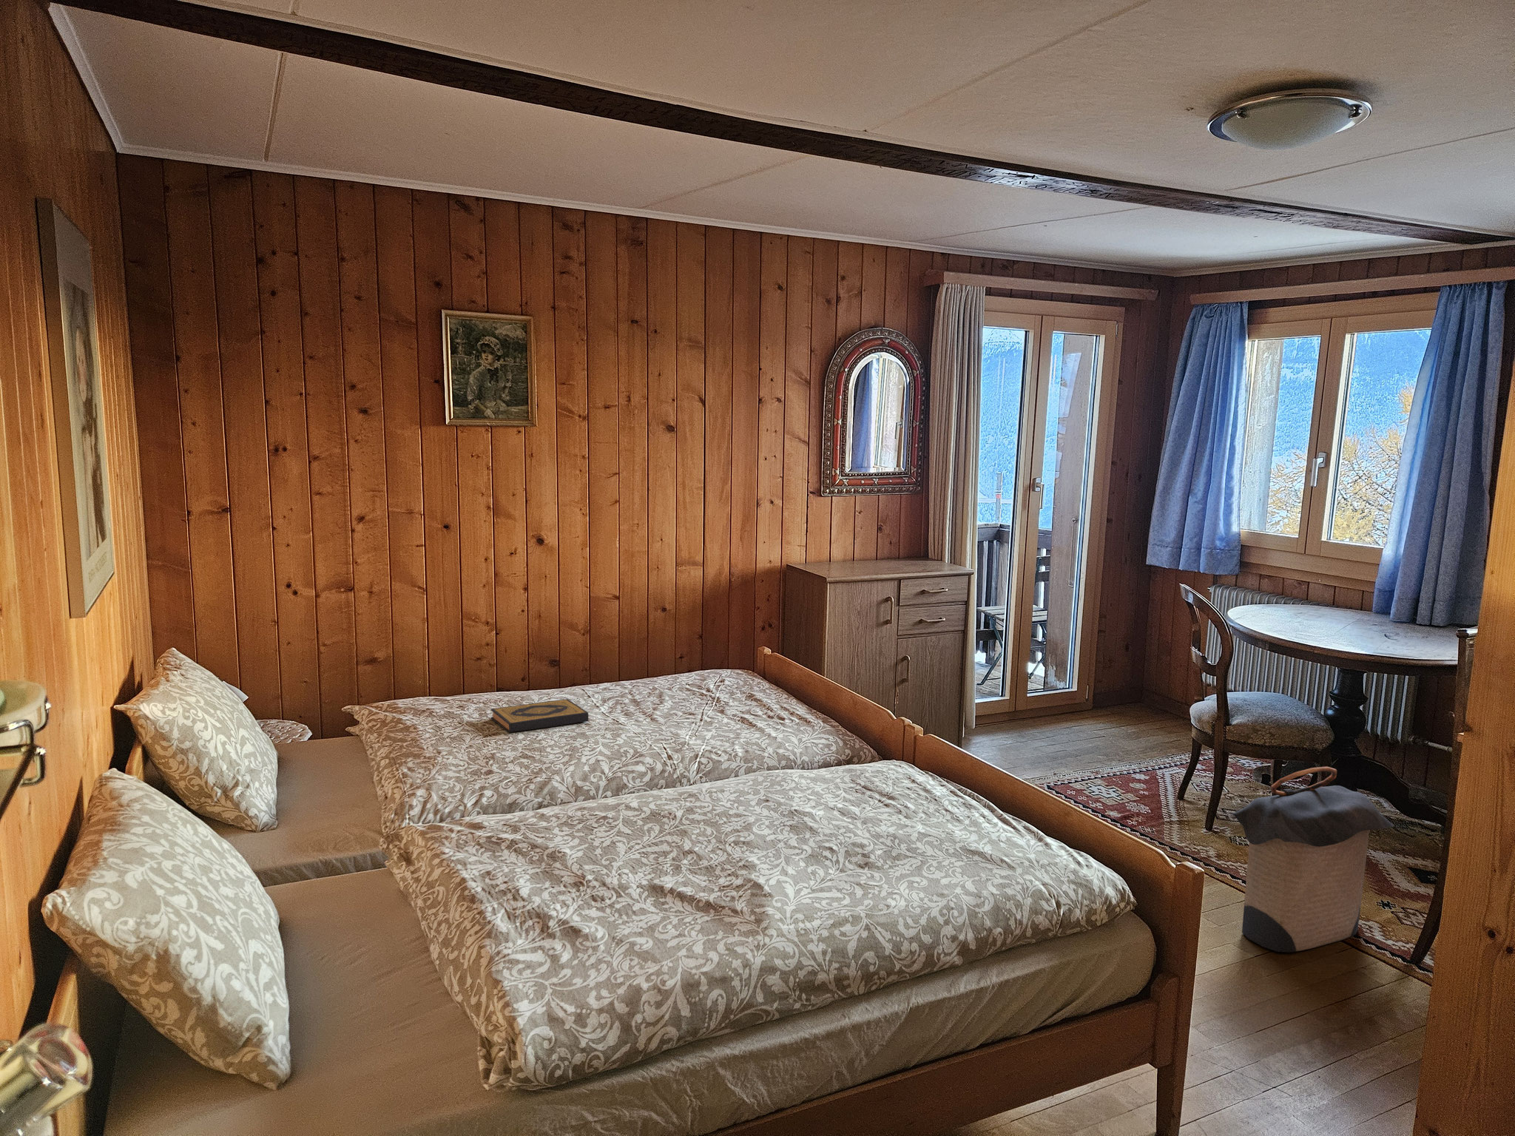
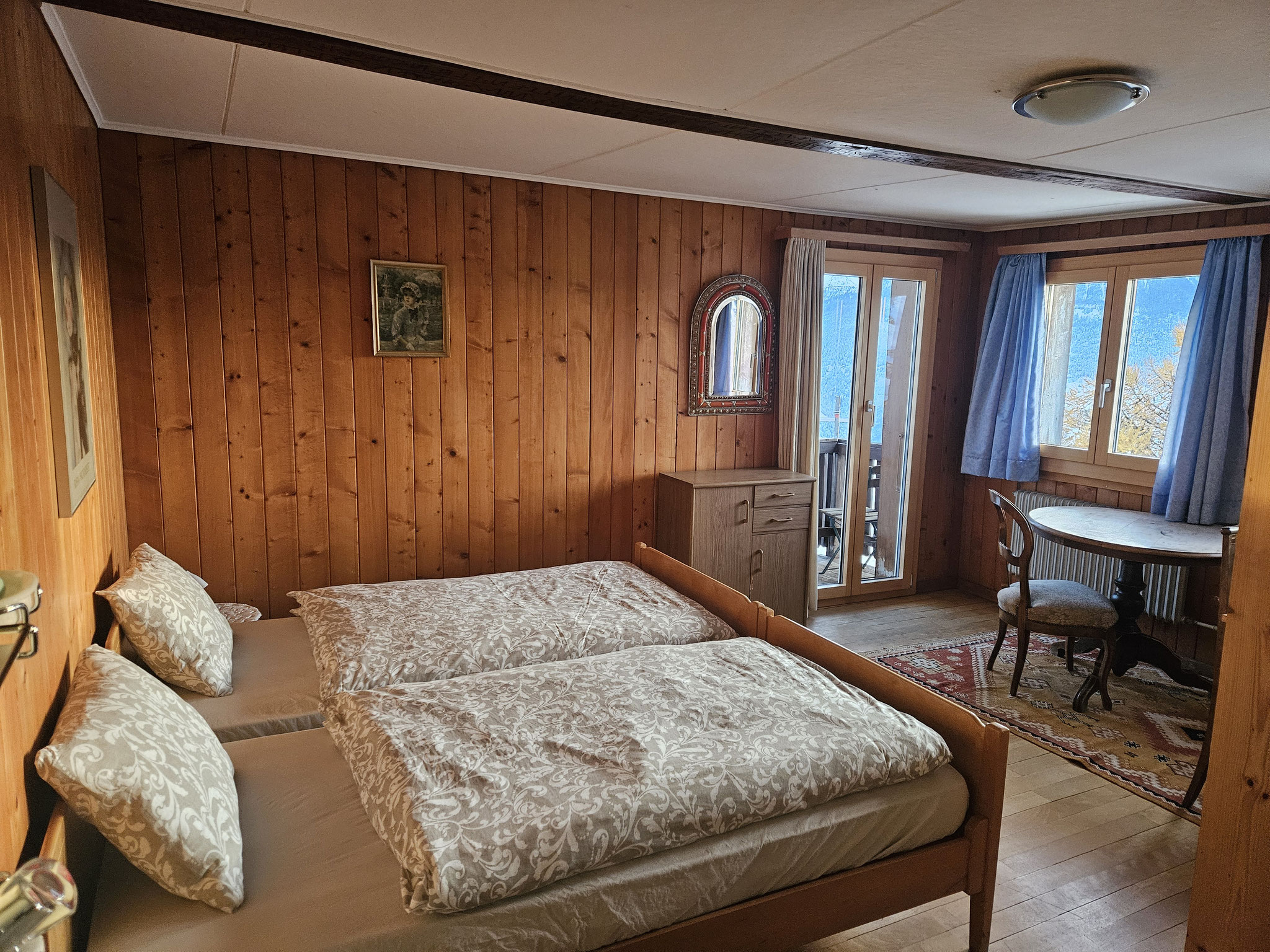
- laundry hamper [1230,766,1395,953]
- hardback book [490,698,589,733]
